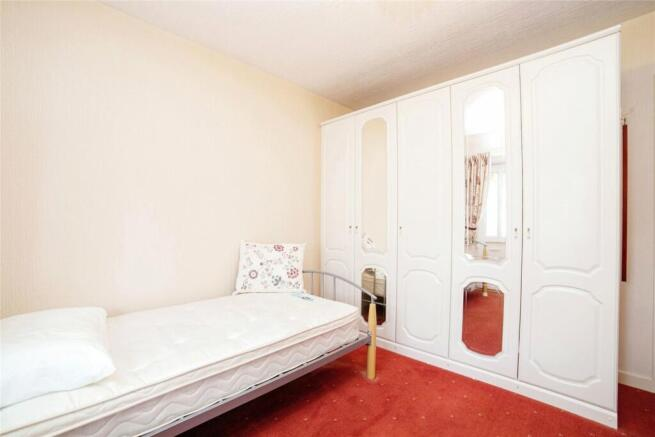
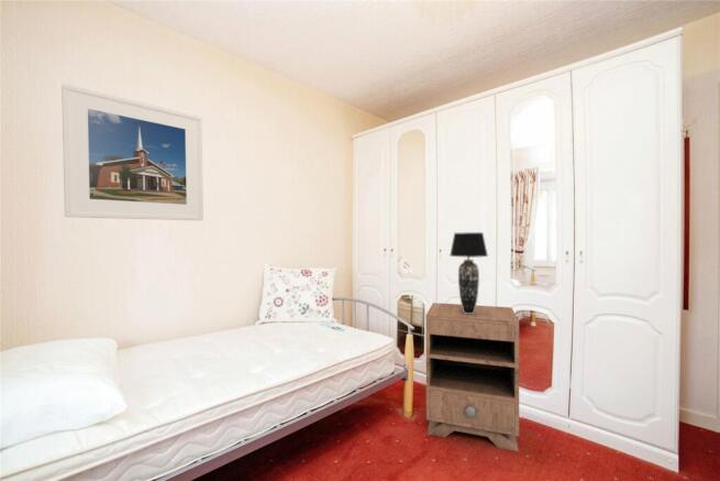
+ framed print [60,83,204,221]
+ table lamp [450,231,489,314]
+ nightstand [424,302,520,452]
